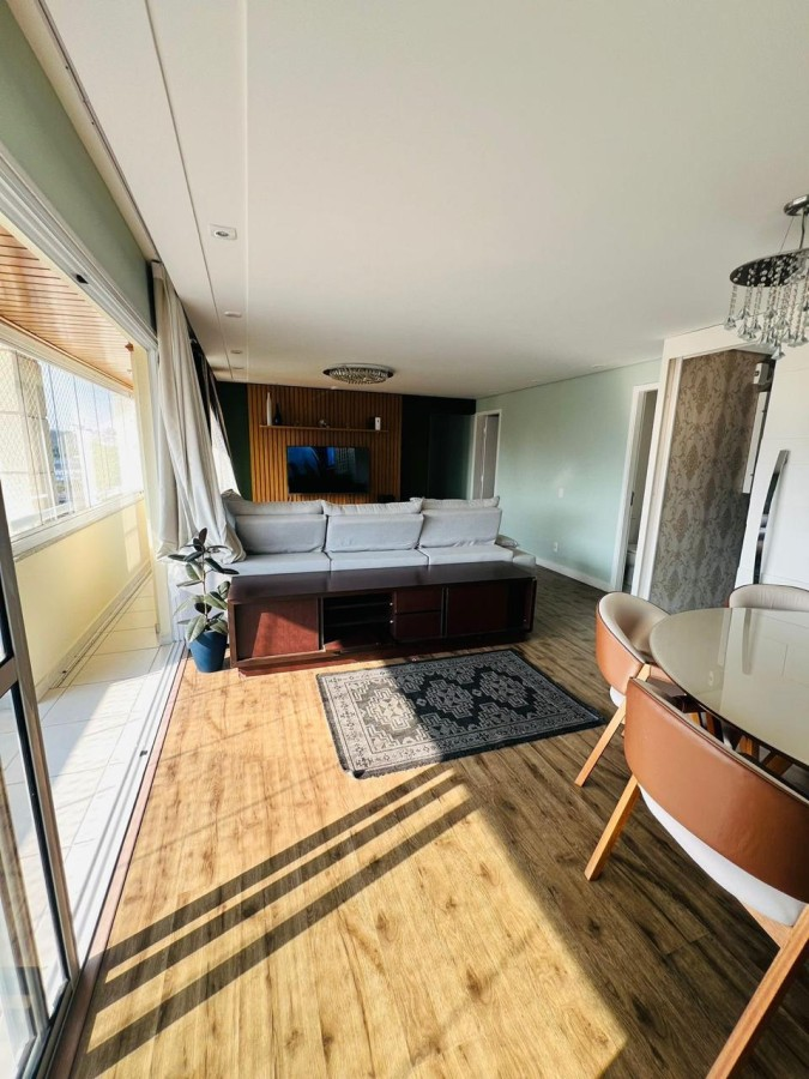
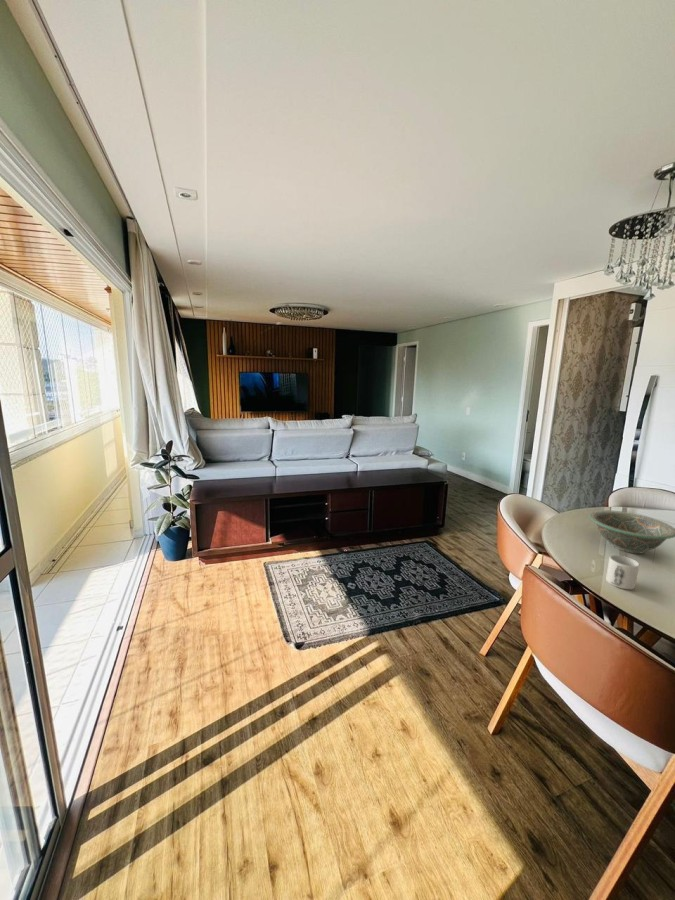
+ decorative bowl [588,509,675,555]
+ mug [605,554,640,590]
